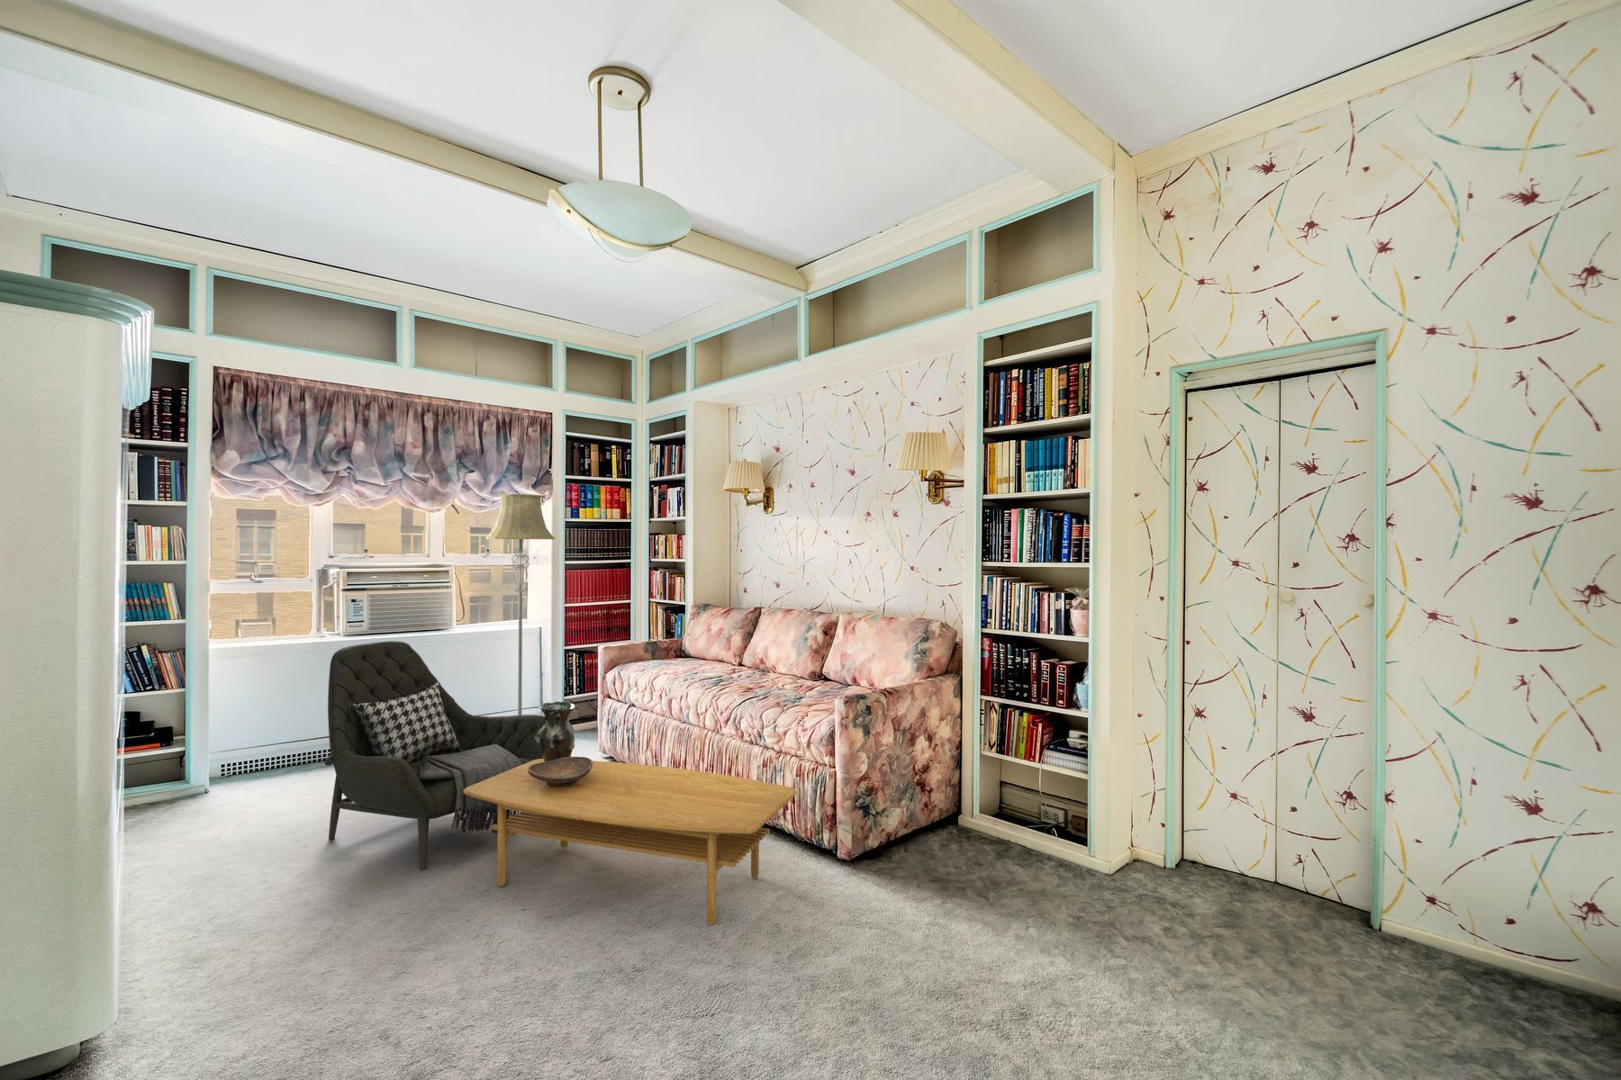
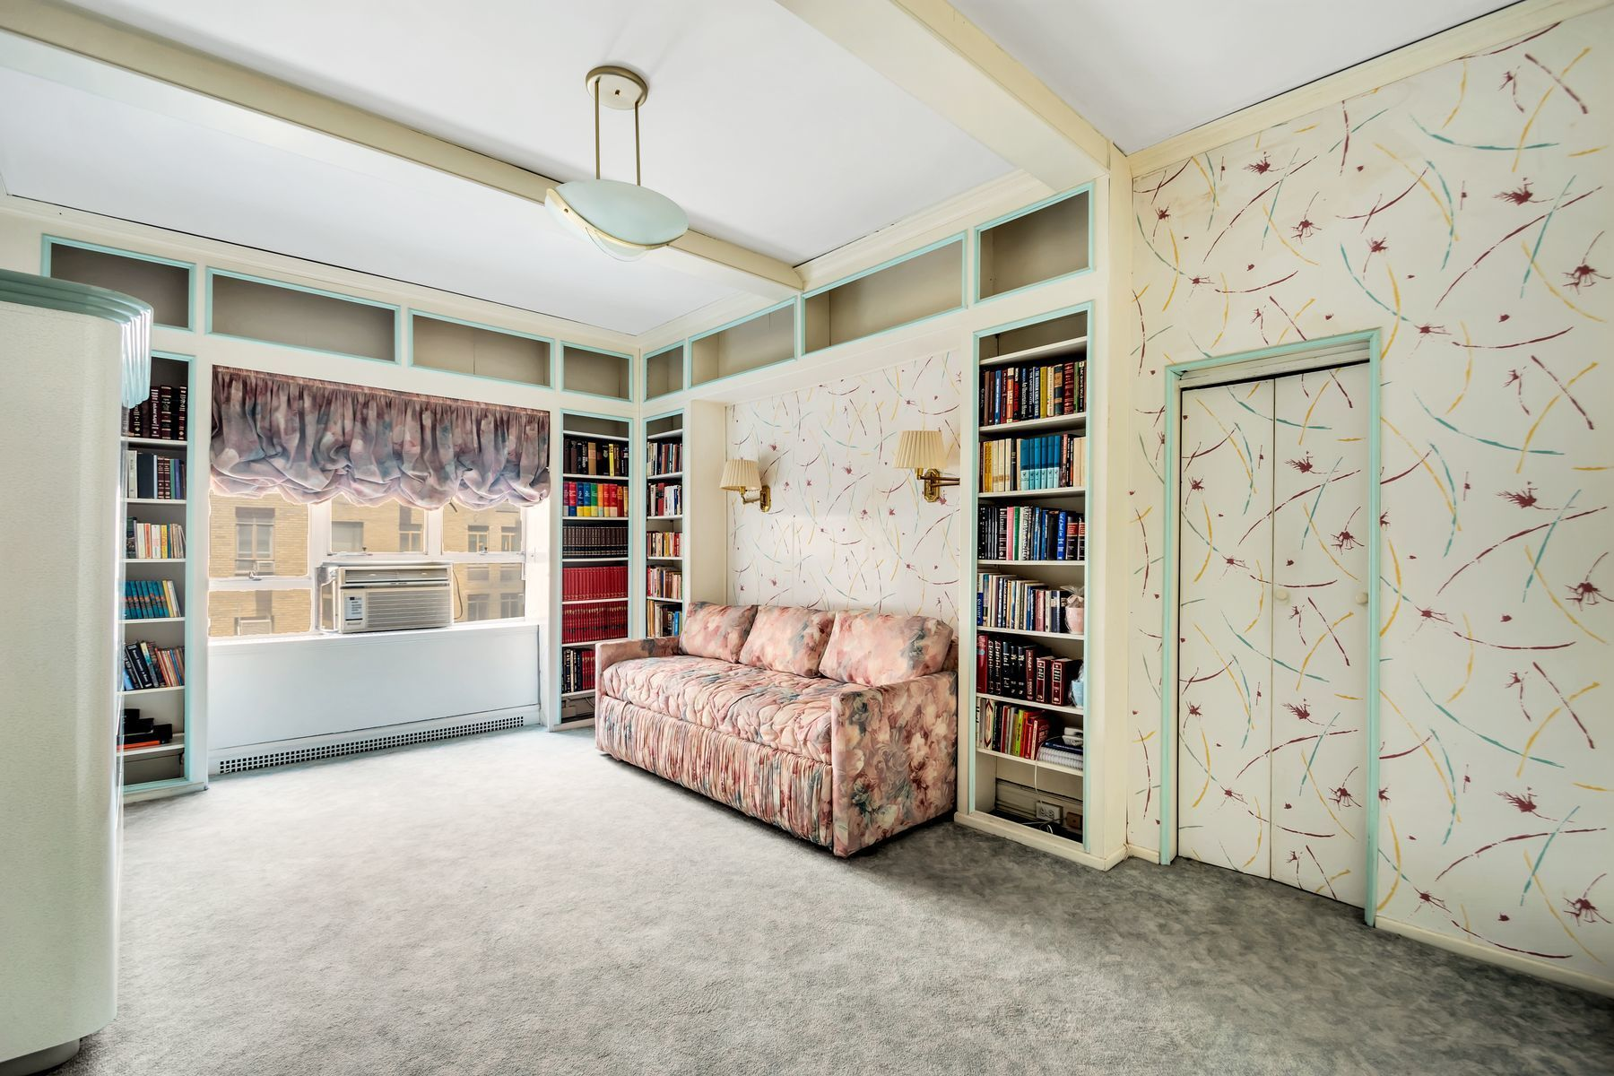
- decorative bowl [528,756,592,787]
- vase [536,700,577,762]
- floor lamp [485,493,556,716]
- coffee table [464,758,798,926]
- armchair [324,640,545,871]
